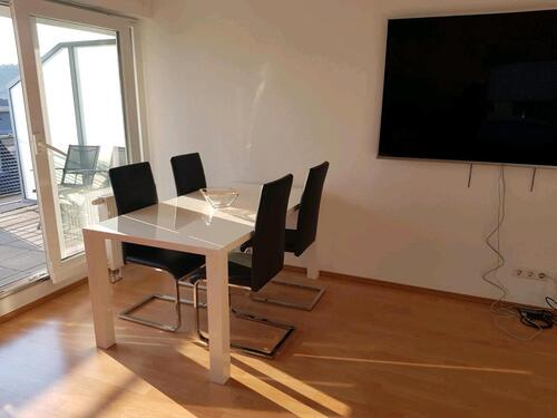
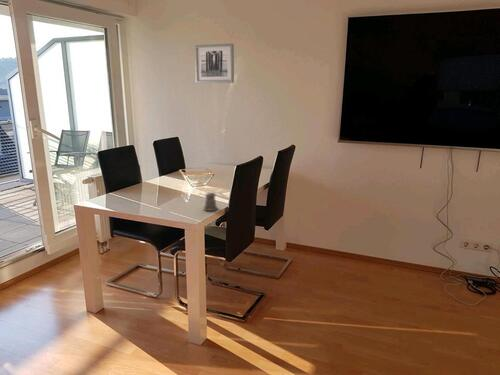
+ wall art [194,43,235,84]
+ pepper shaker [199,192,219,212]
